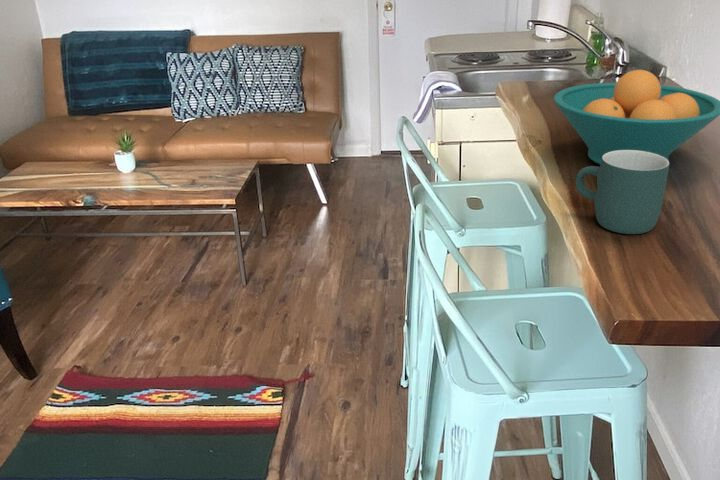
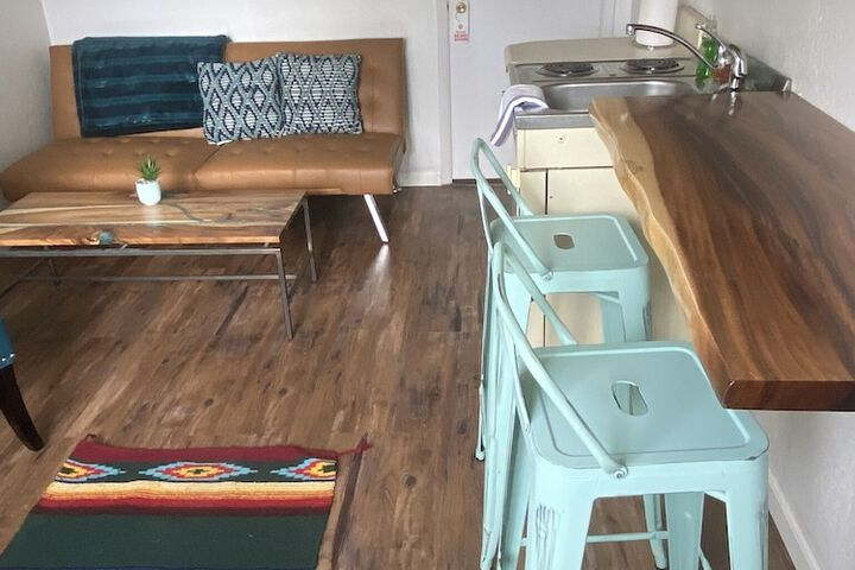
- fruit bowl [553,69,720,165]
- mug [575,150,671,235]
